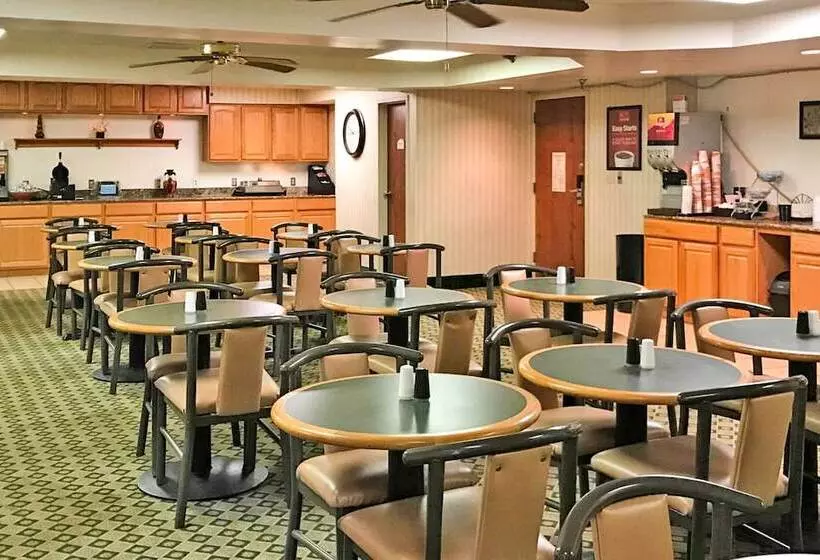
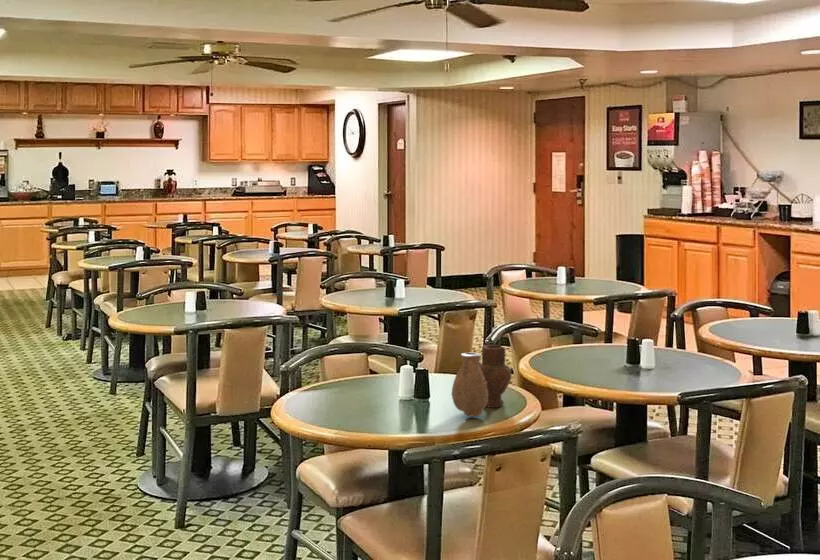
+ vase [450,344,512,418]
